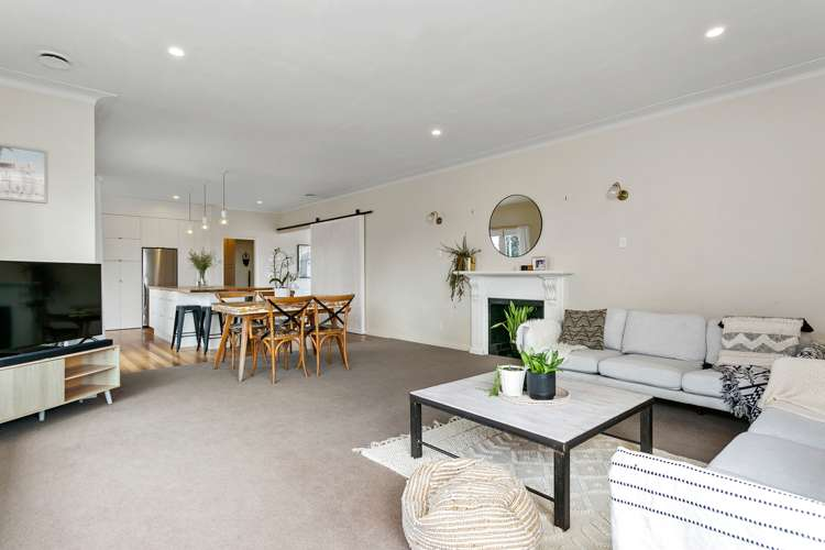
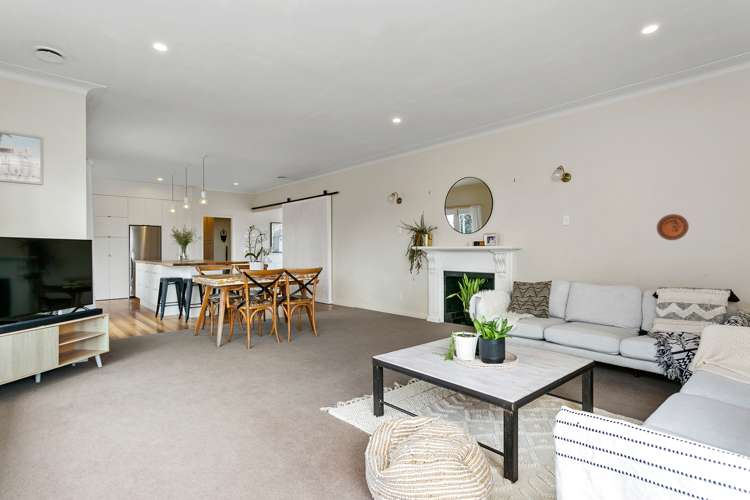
+ decorative plate [656,213,690,241]
